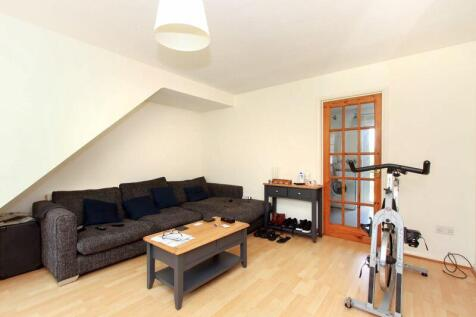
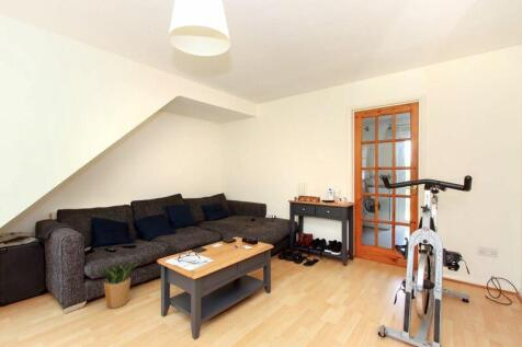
+ potted plant [92,261,141,309]
